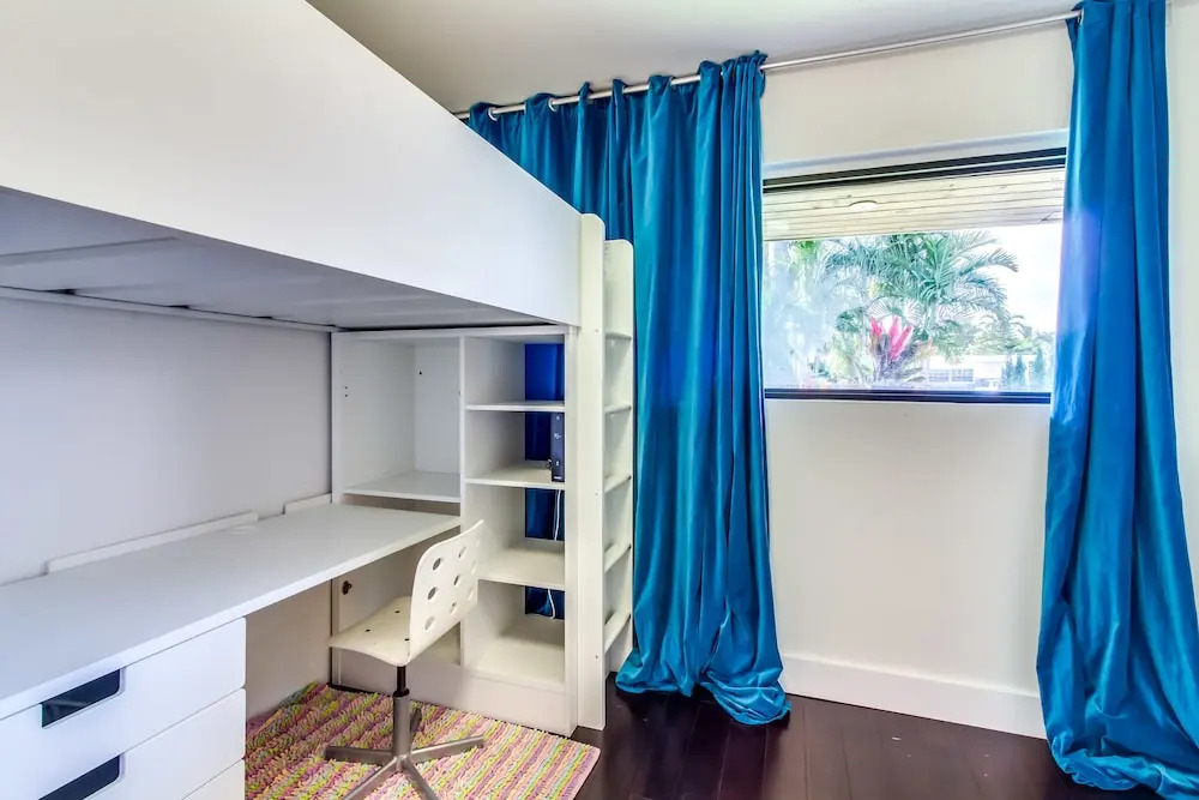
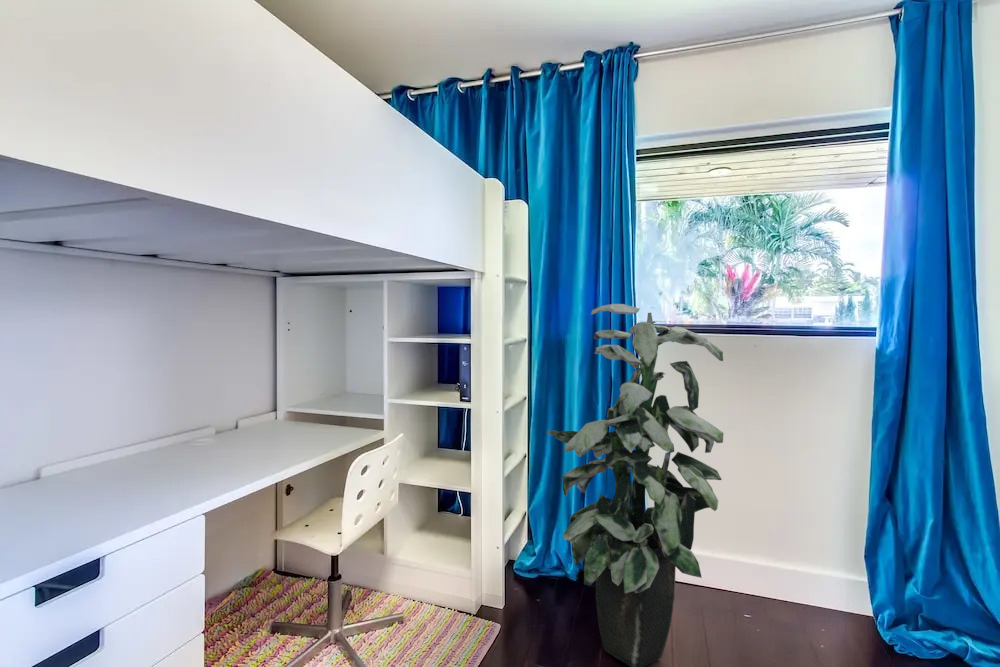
+ indoor plant [546,303,724,667]
